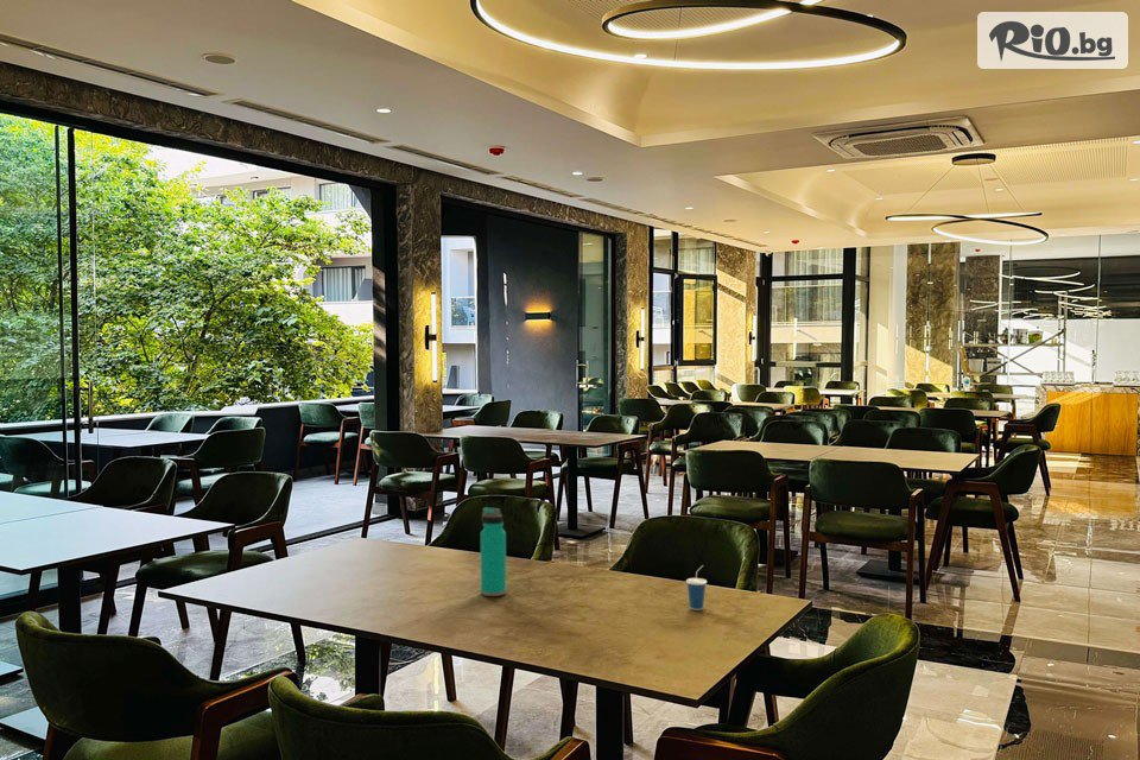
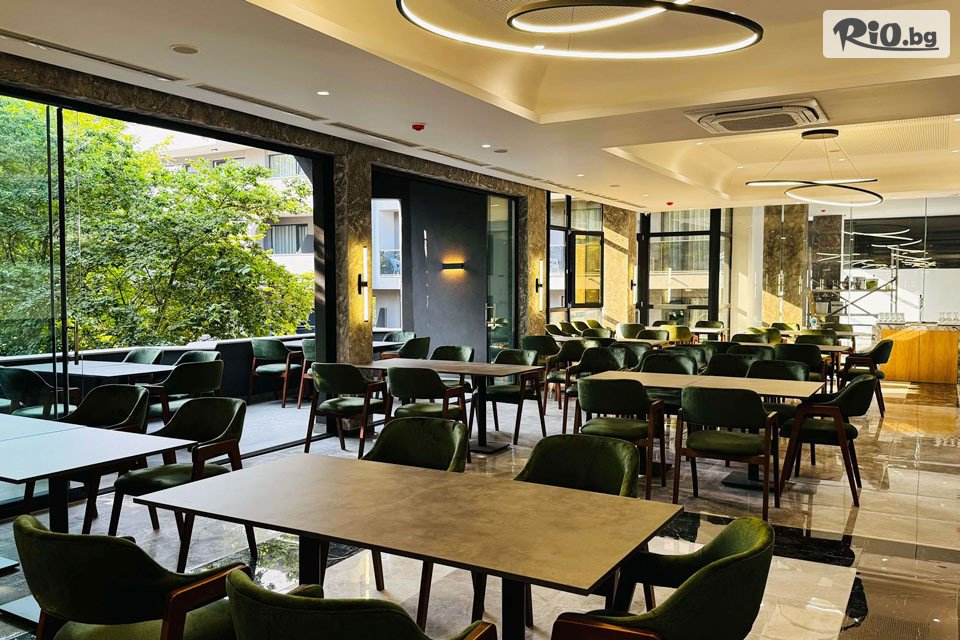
- water bottle [480,506,507,597]
- cup [685,564,708,612]
